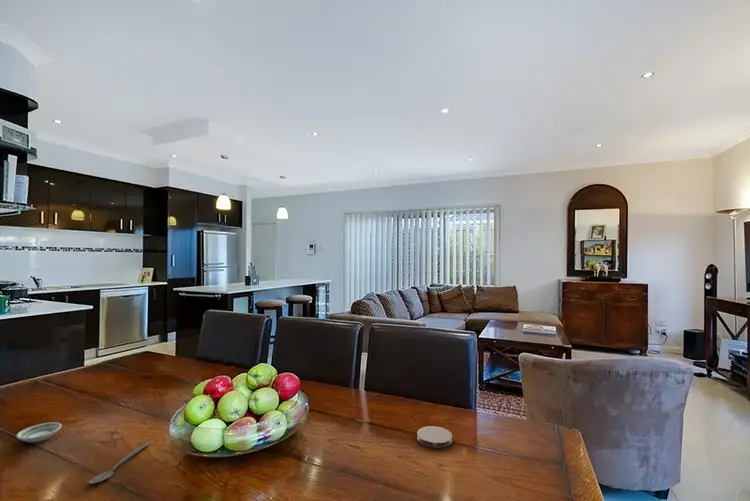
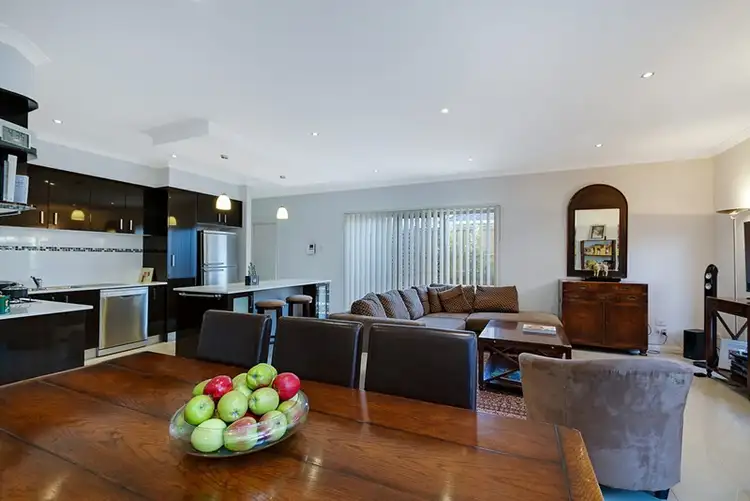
- spoon [88,442,151,484]
- coaster [416,425,453,449]
- saucer [15,421,63,443]
